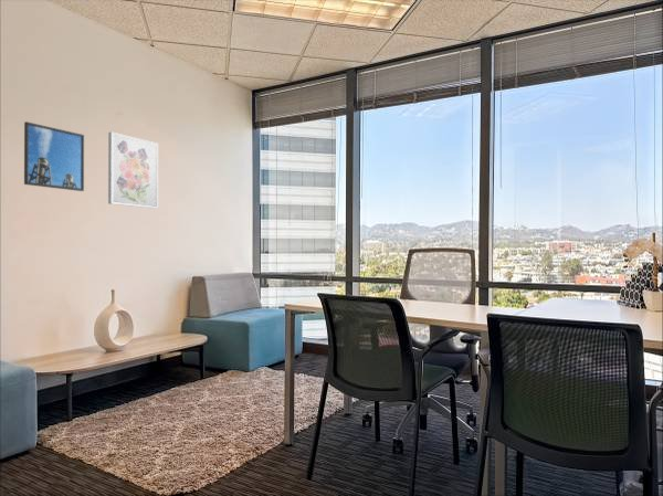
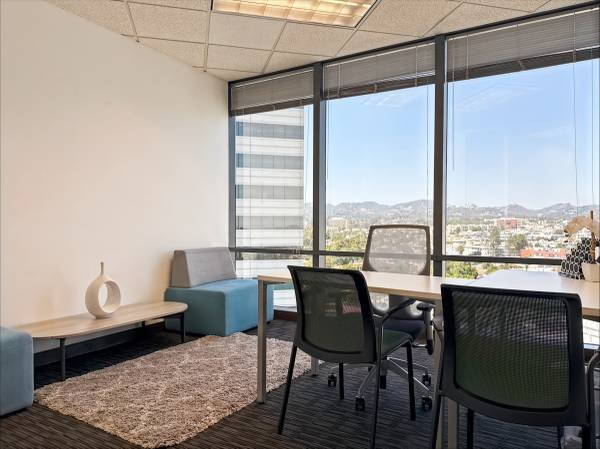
- wall art [107,131,159,209]
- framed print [23,120,85,192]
